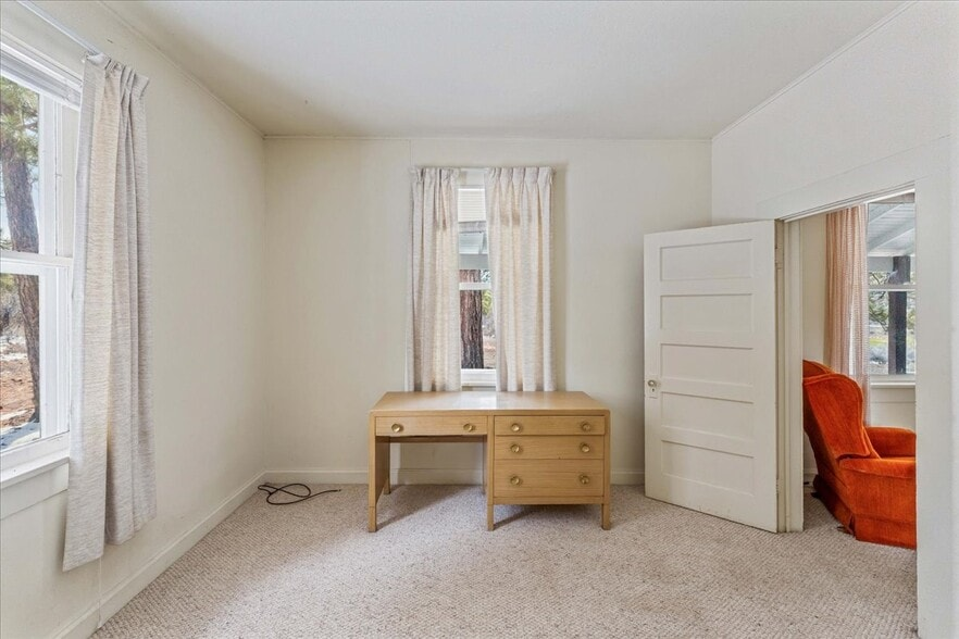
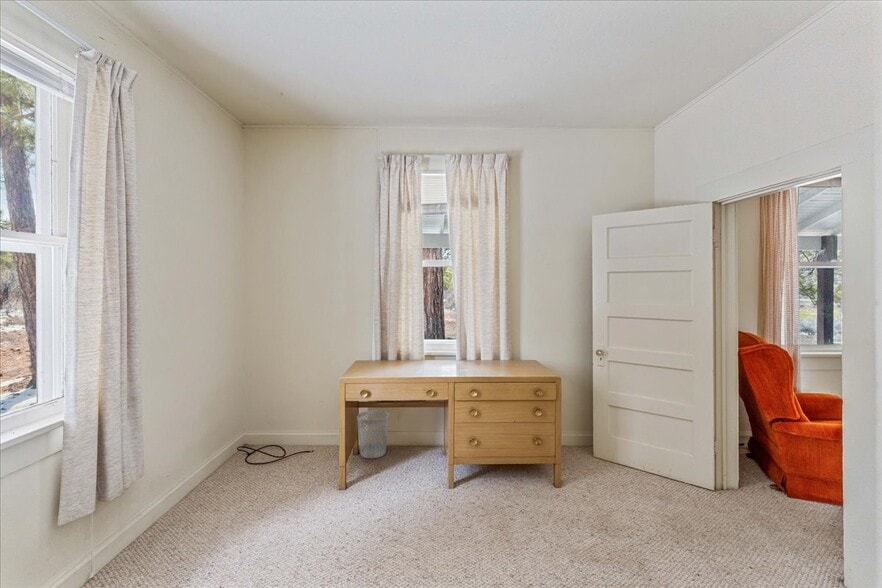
+ wastebasket [356,409,390,459]
